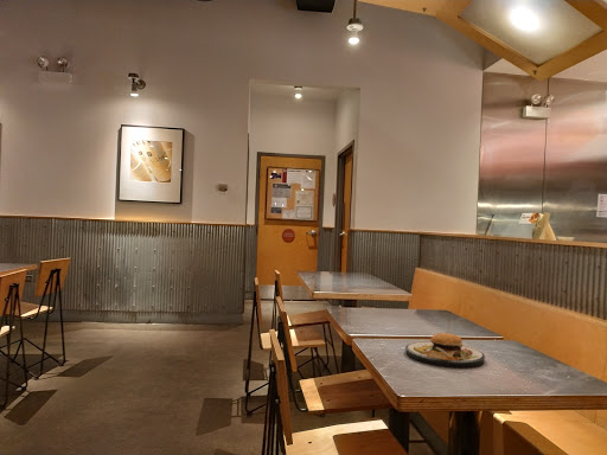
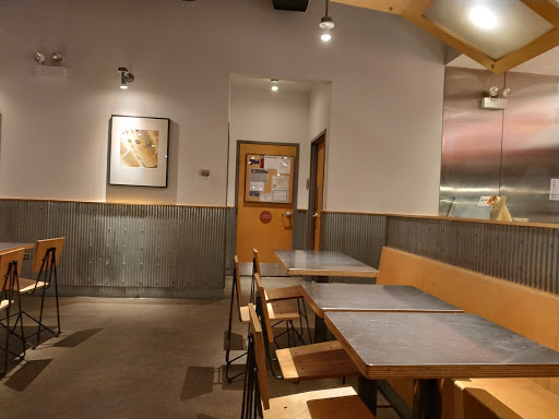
- plate [404,322,486,369]
